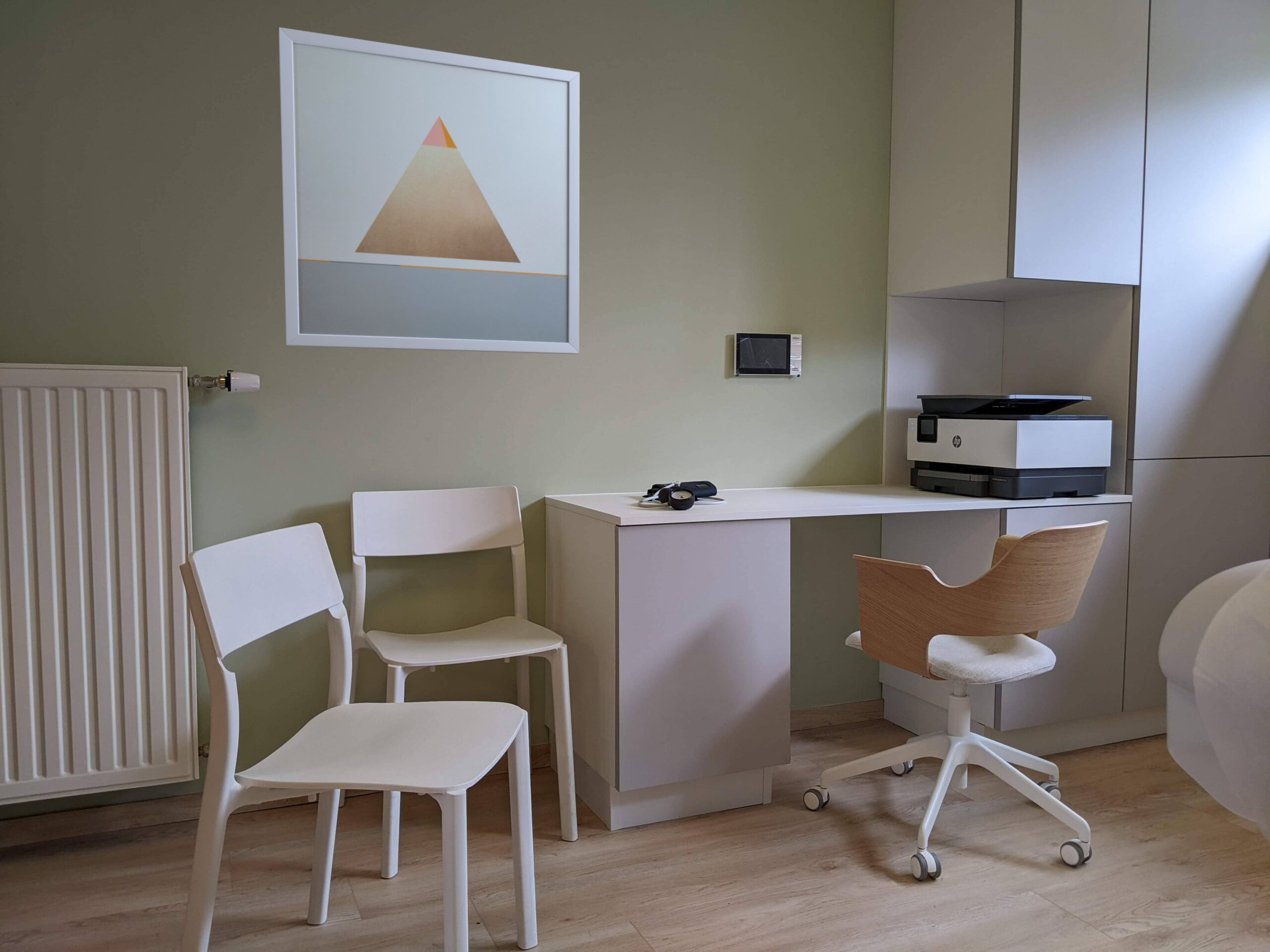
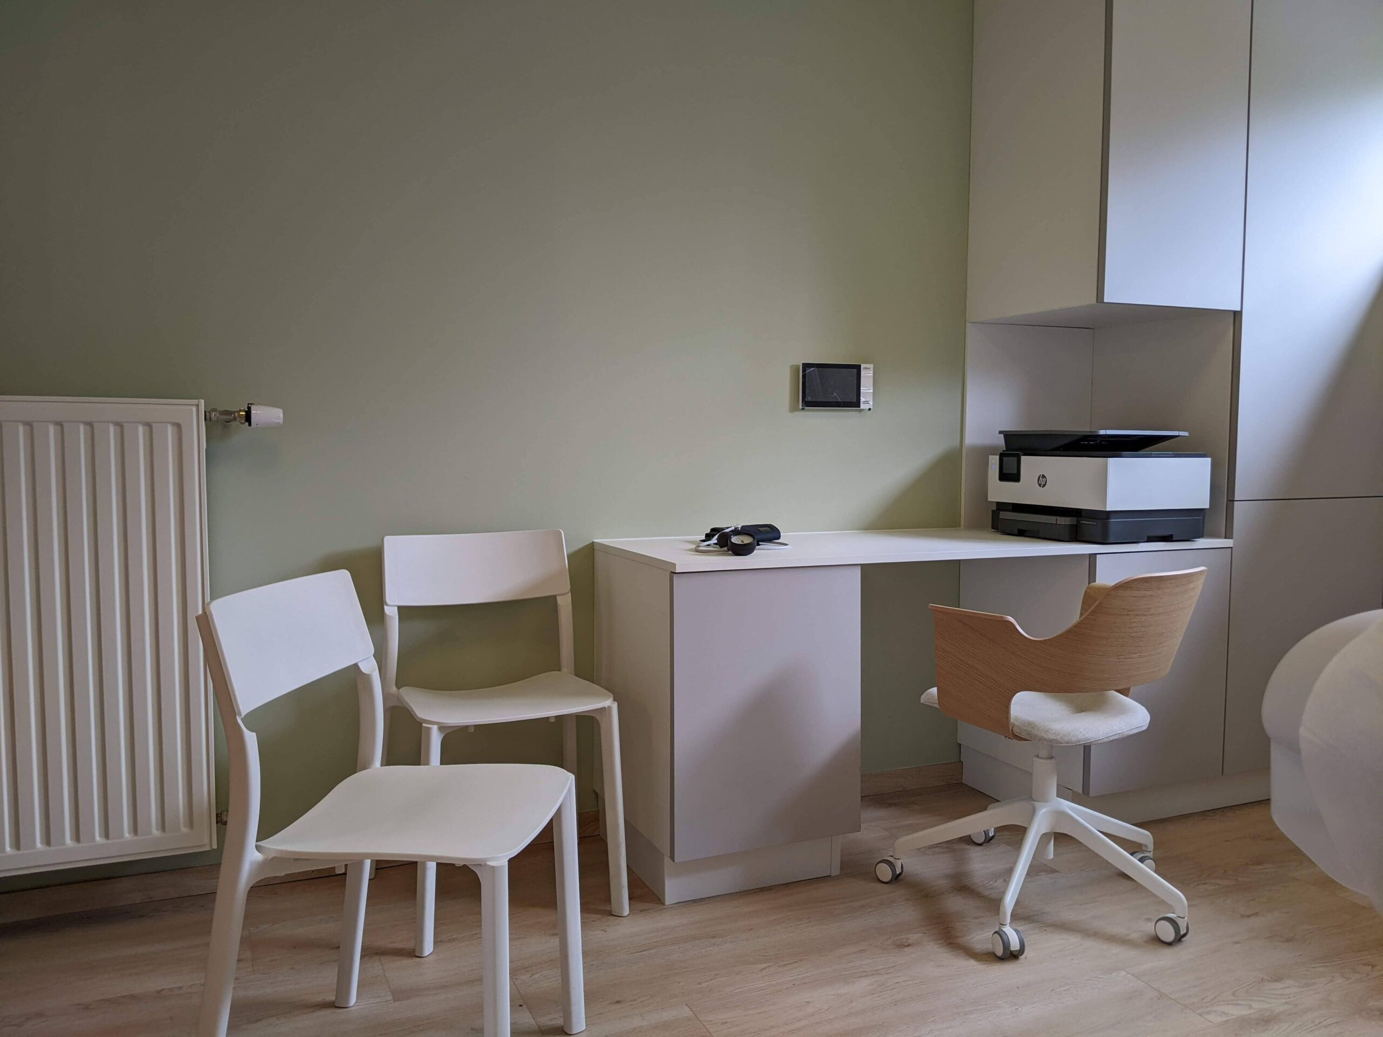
- wall art [278,27,580,355]
